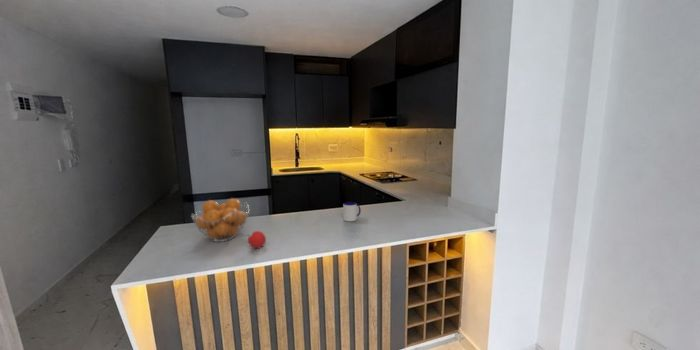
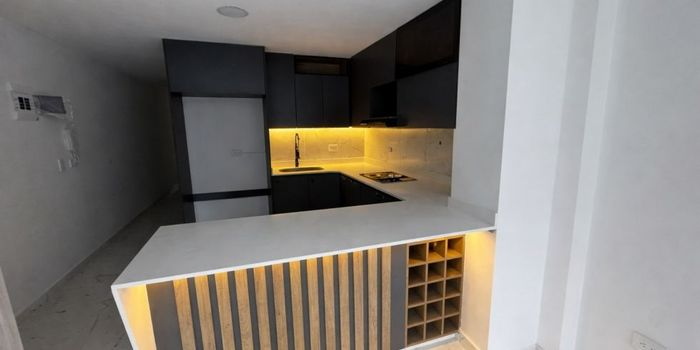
- fruit [246,230,267,249]
- mug [342,201,362,222]
- fruit basket [190,197,250,243]
